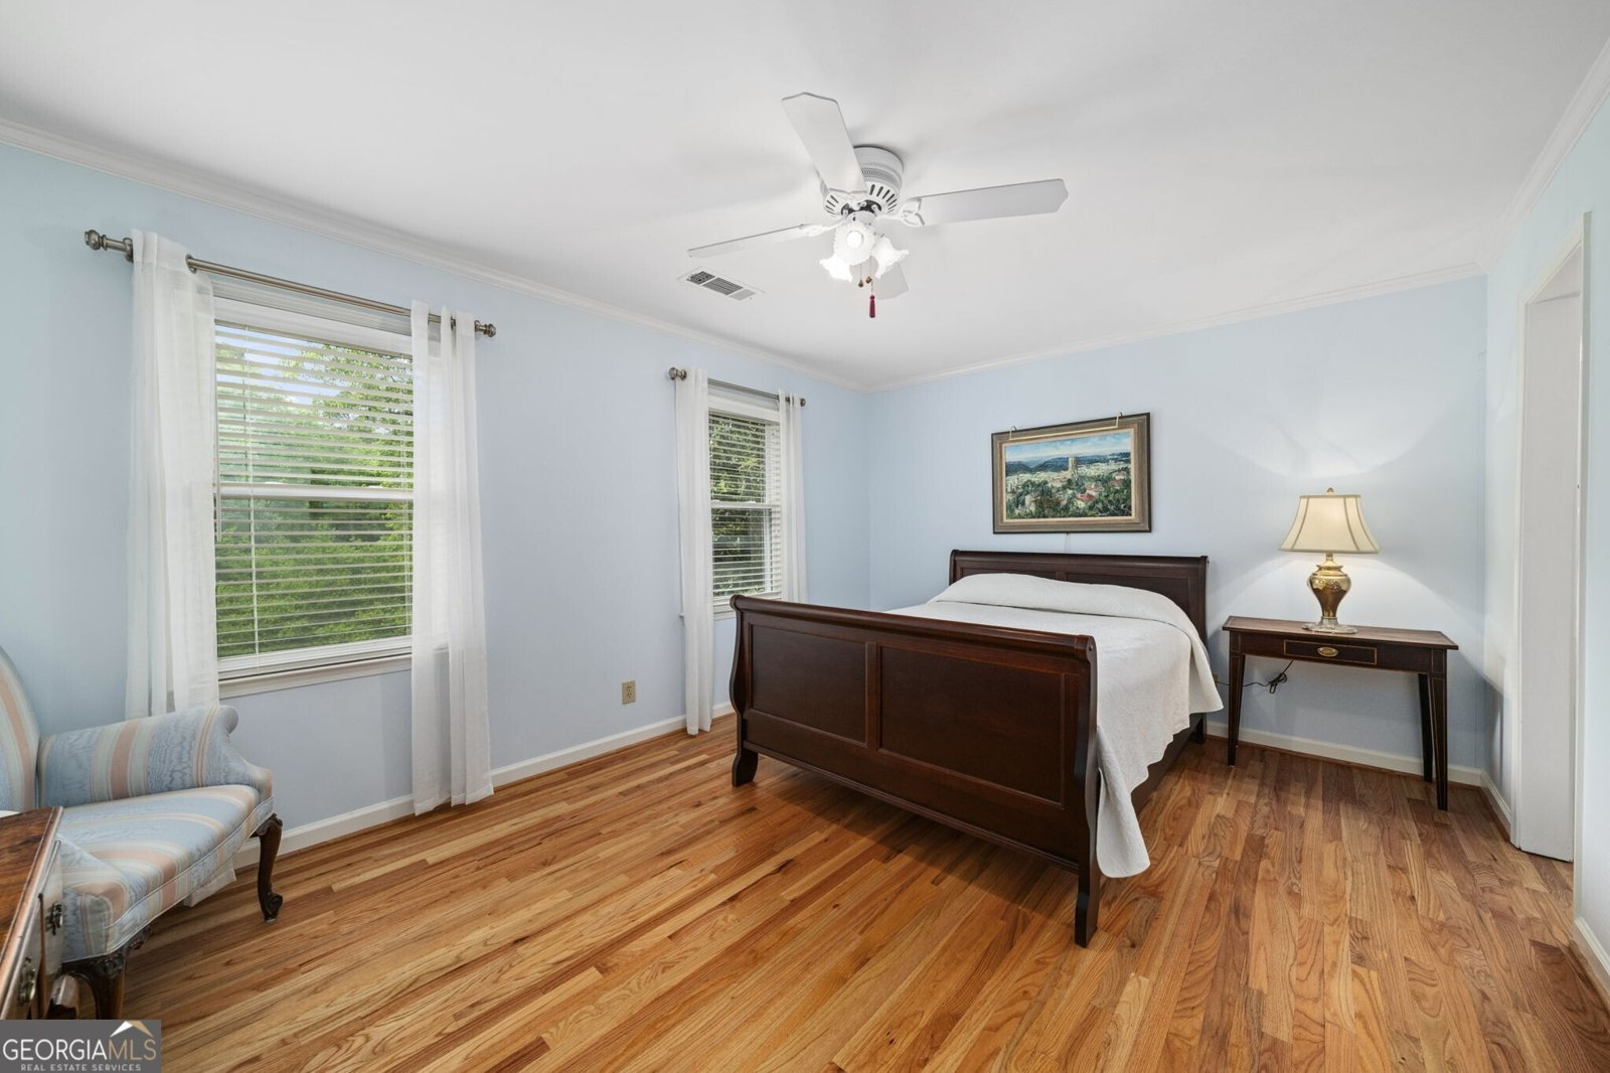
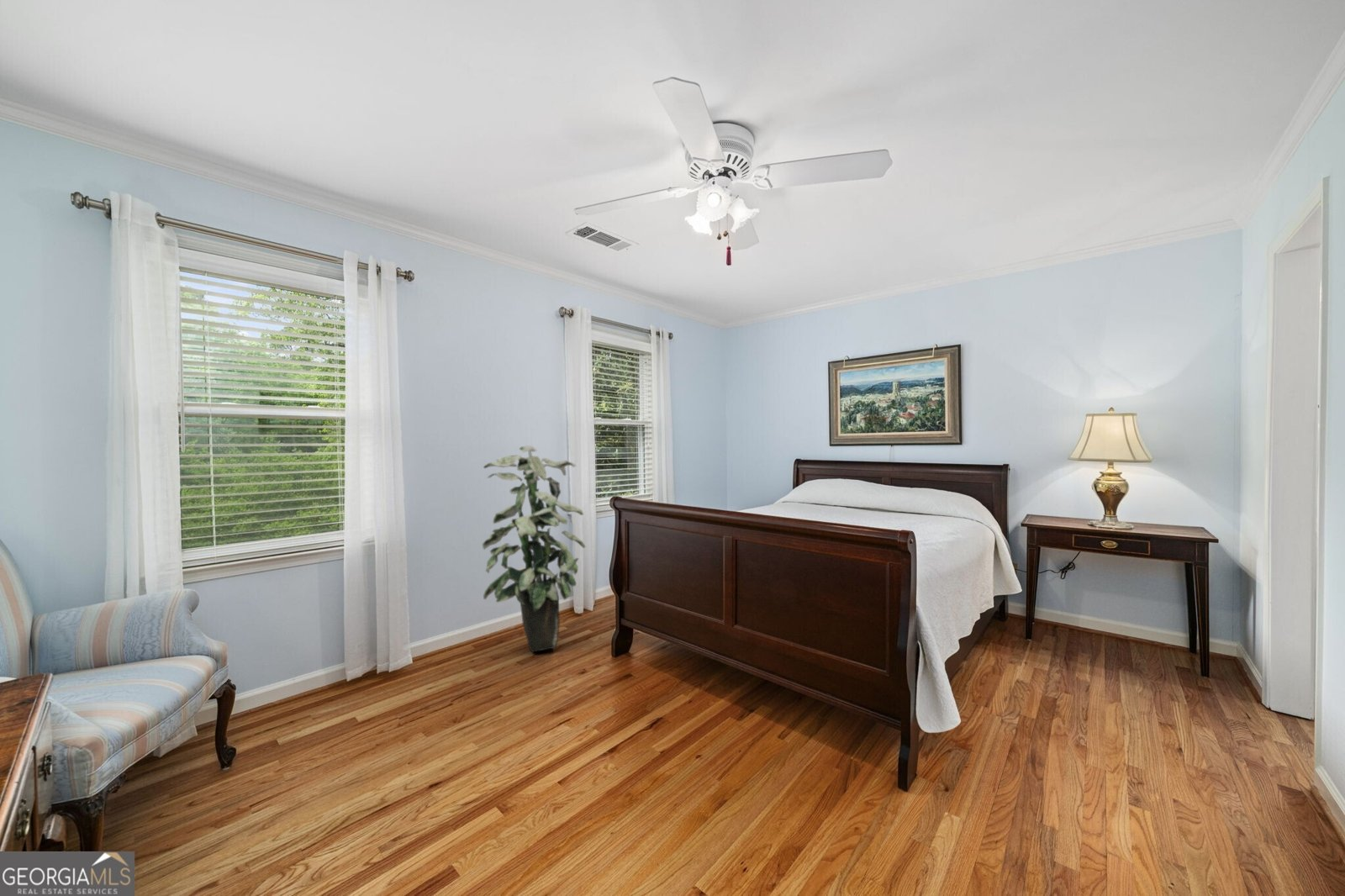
+ indoor plant [482,445,586,652]
